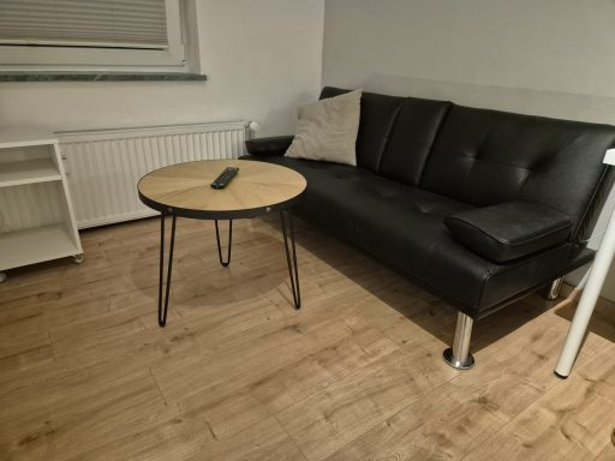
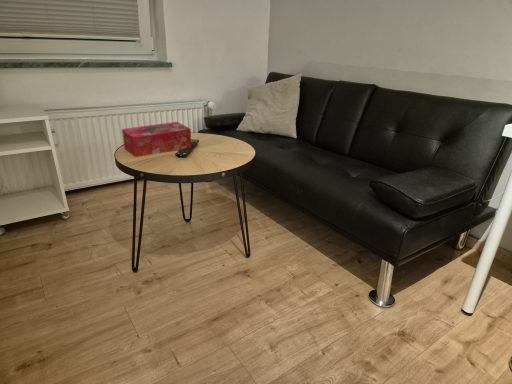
+ tissue box [121,121,192,158]
